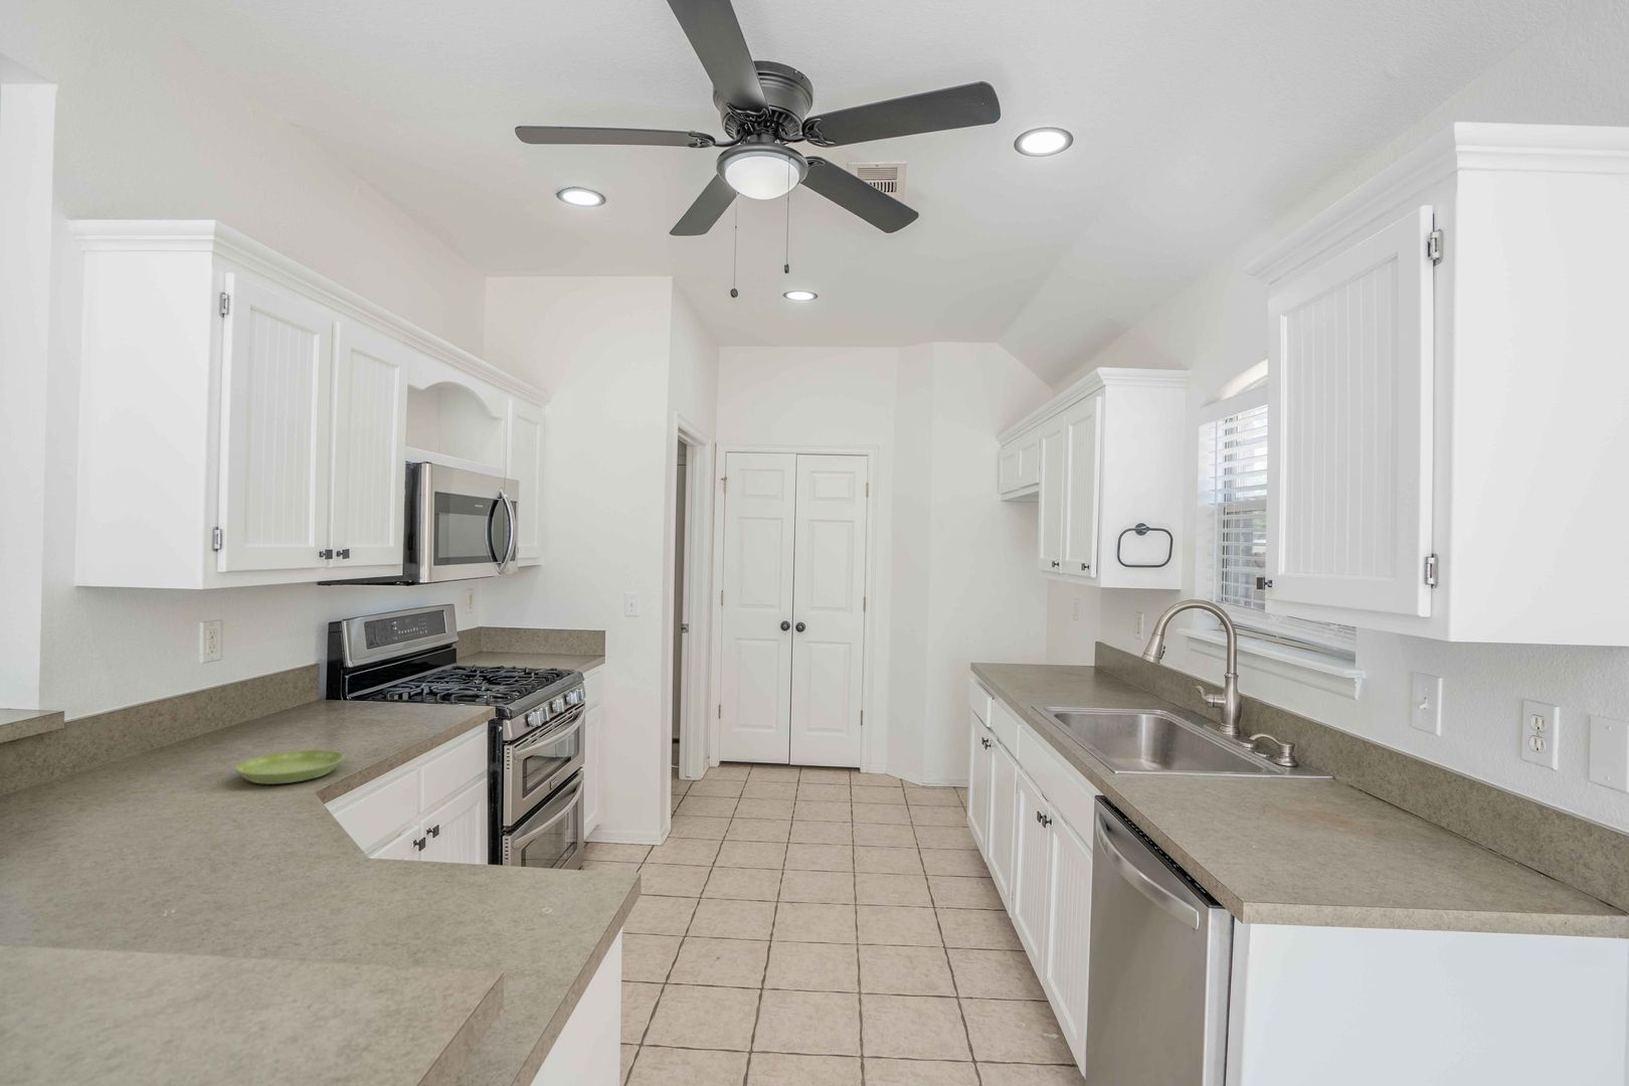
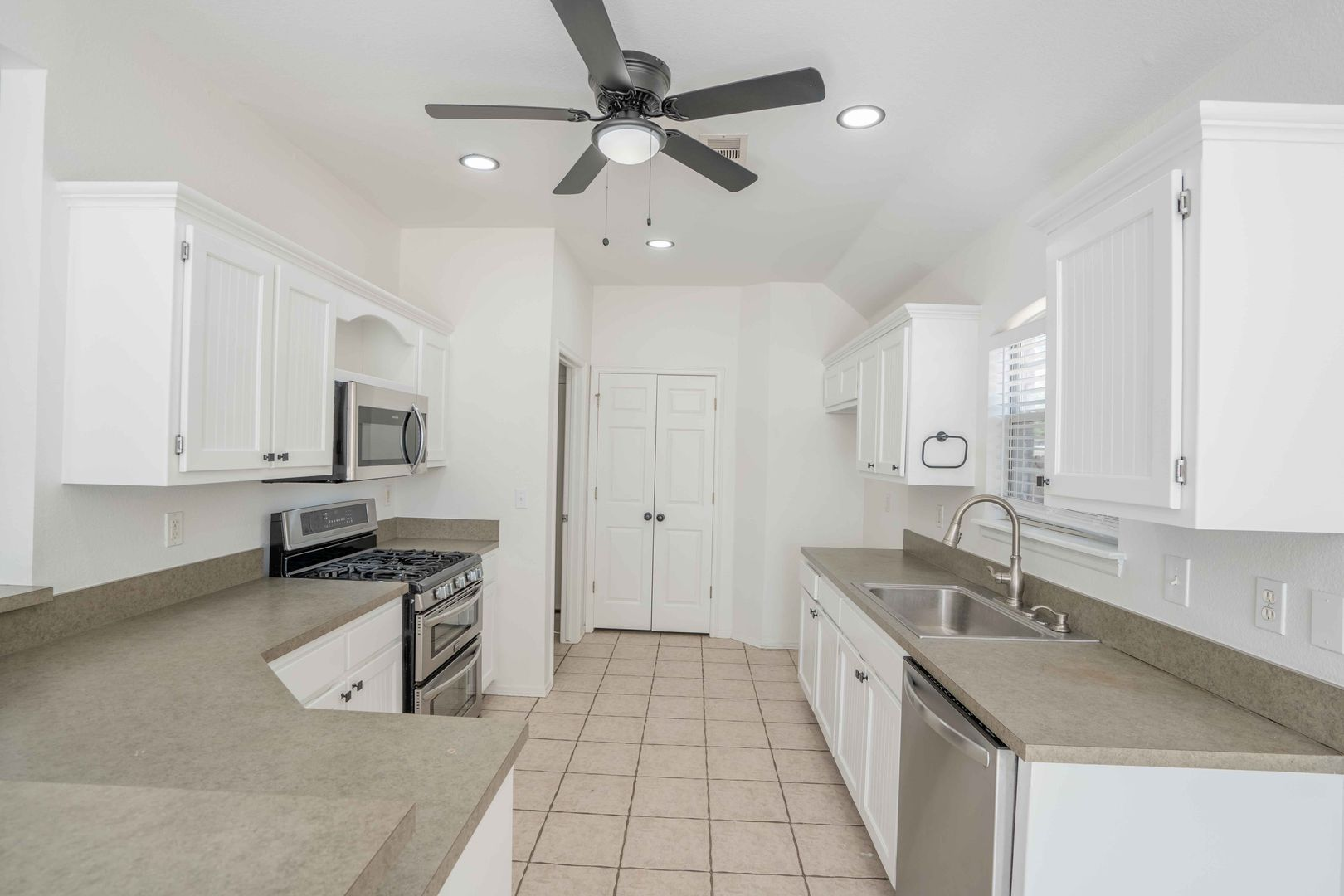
- saucer [234,749,345,785]
